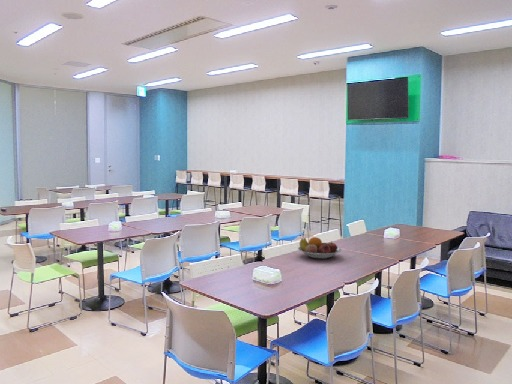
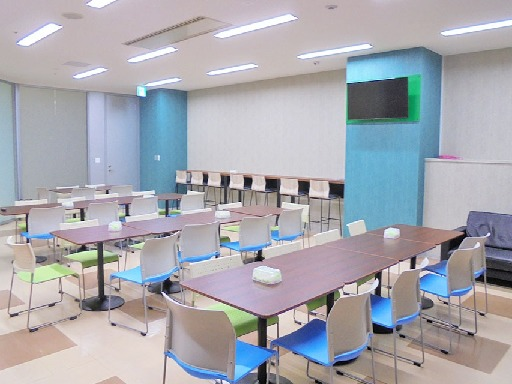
- fruit bowl [297,236,342,260]
